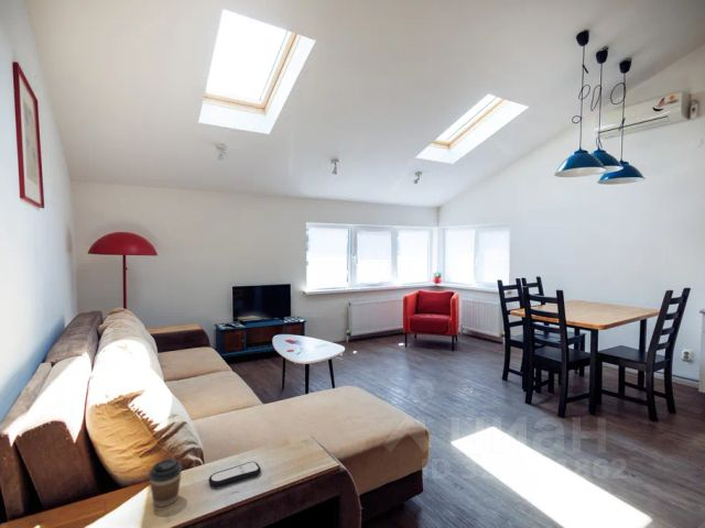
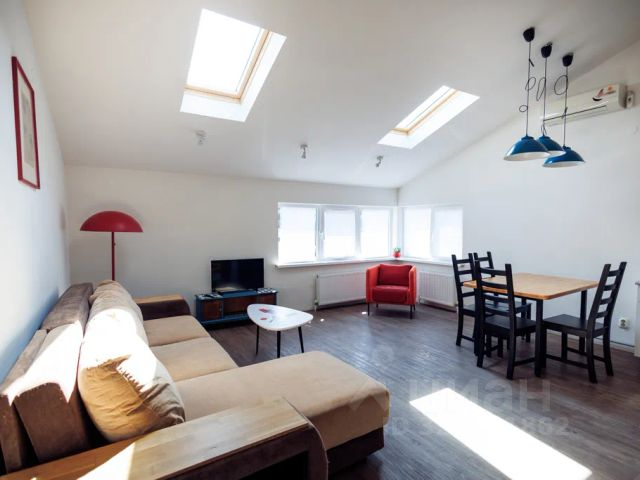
- coffee cup [148,458,183,508]
- remote control [207,461,262,488]
